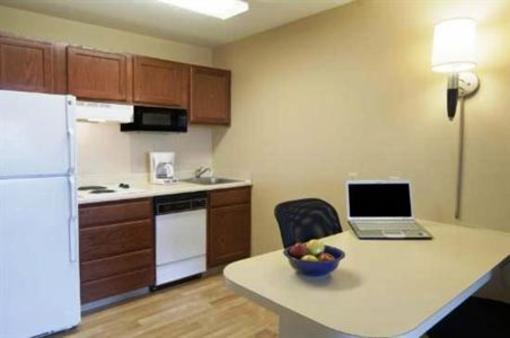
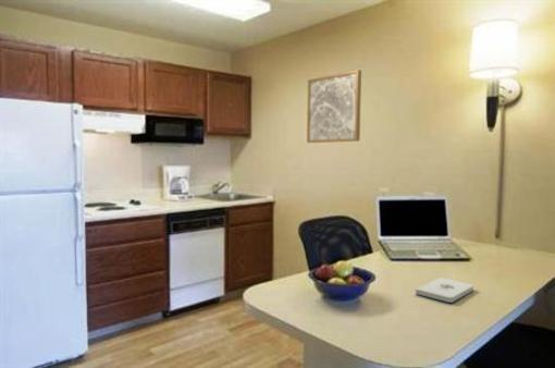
+ notepad [415,277,474,304]
+ wall art [306,69,362,144]
